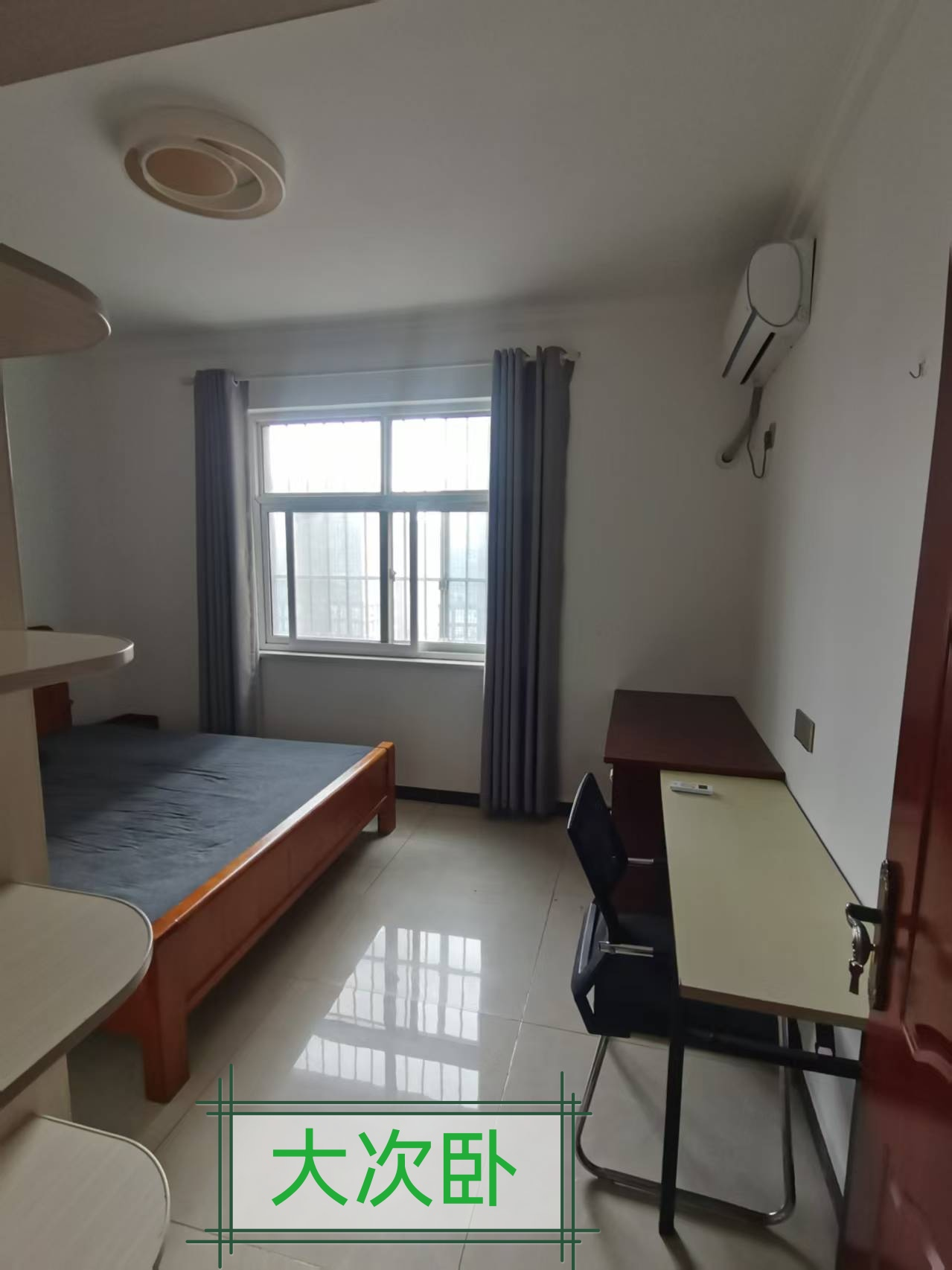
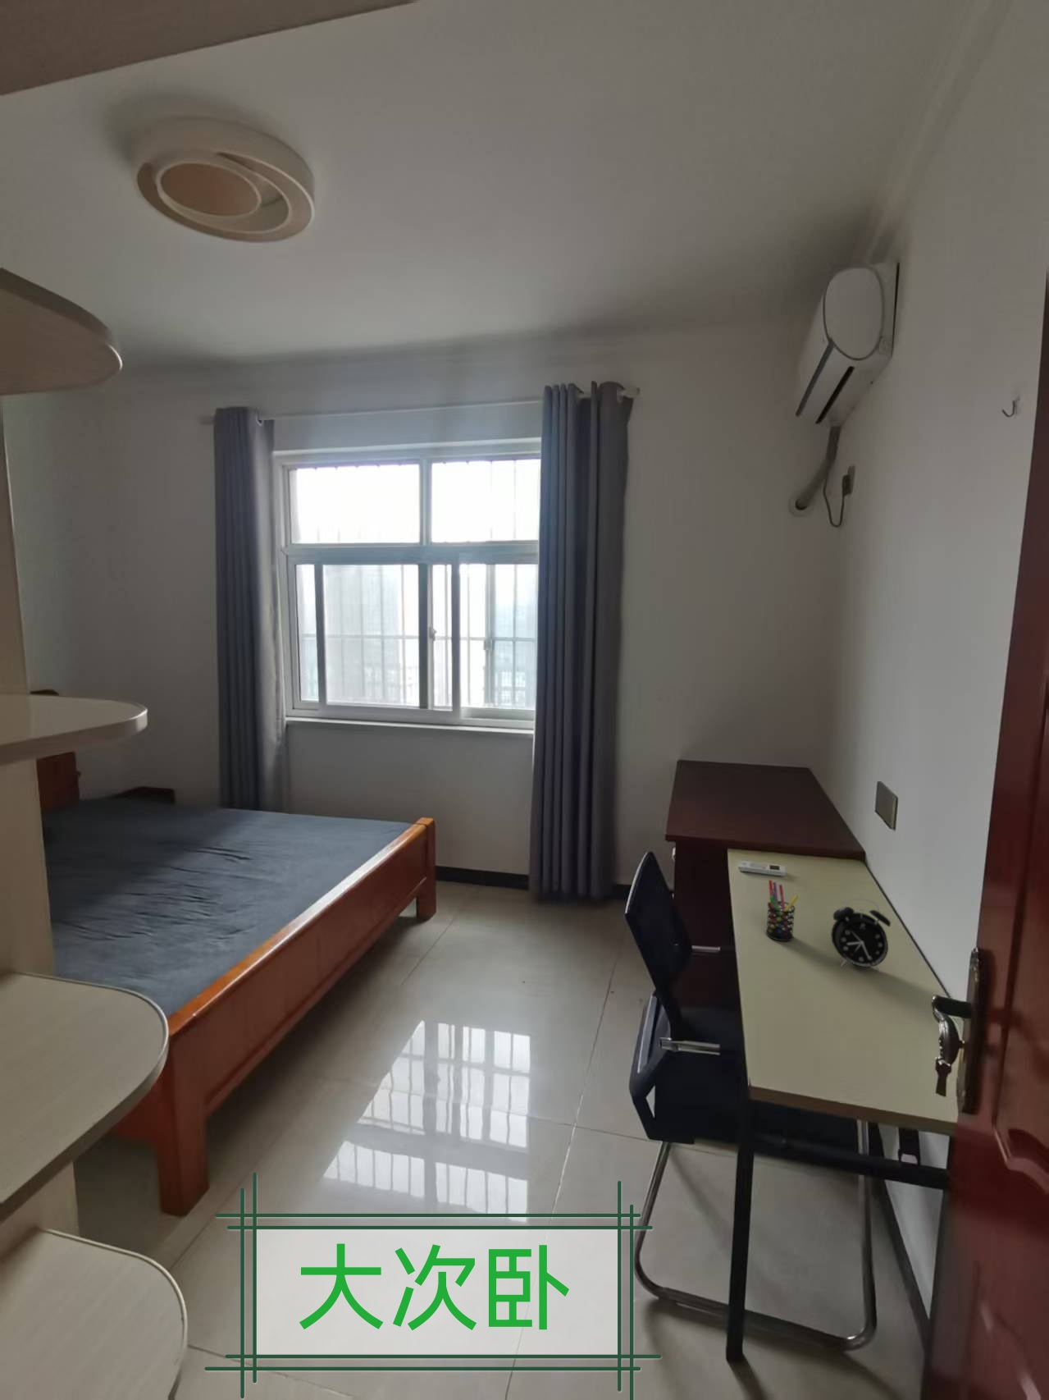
+ pen holder [765,879,800,943]
+ alarm clock [830,897,891,973]
